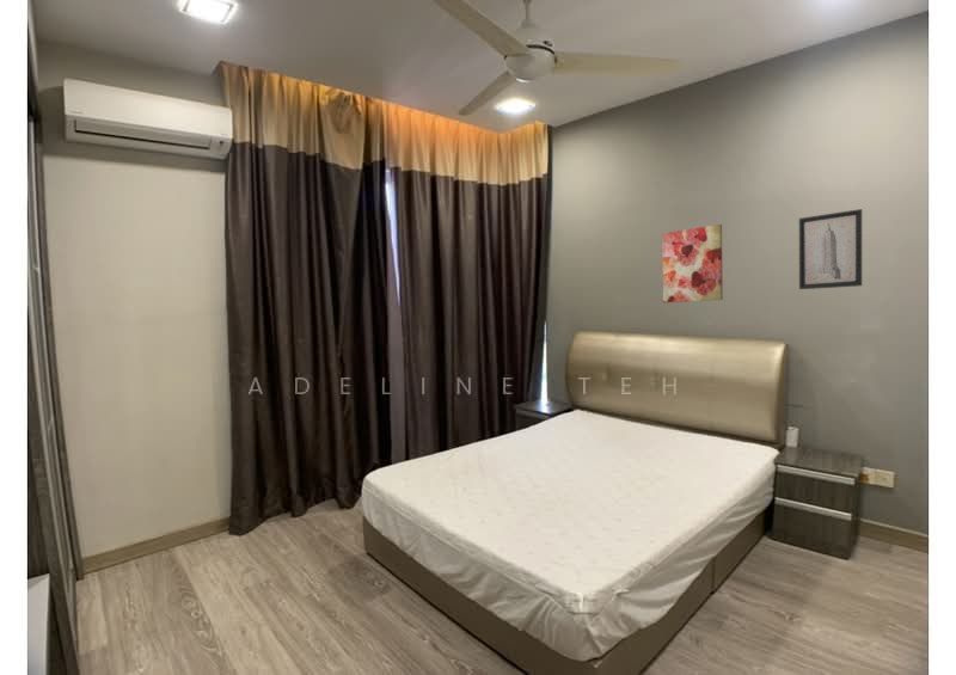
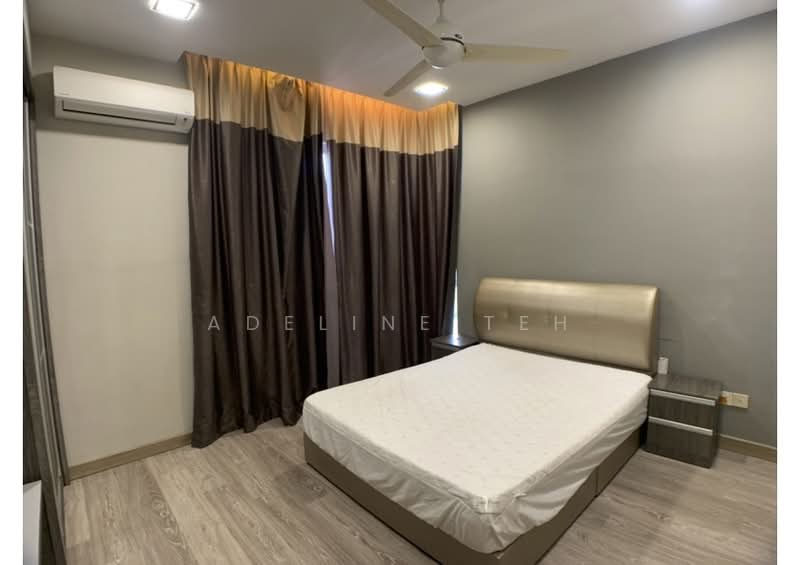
- wall art [661,223,724,303]
- wall art [798,208,863,290]
